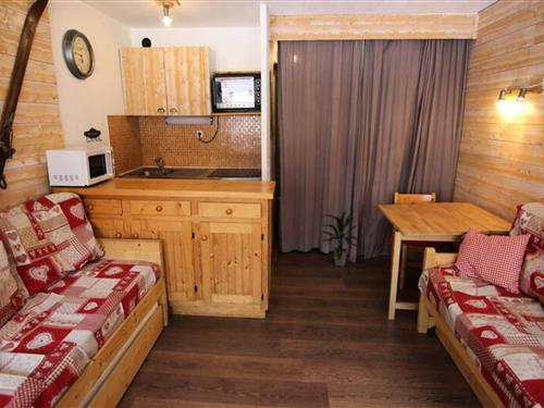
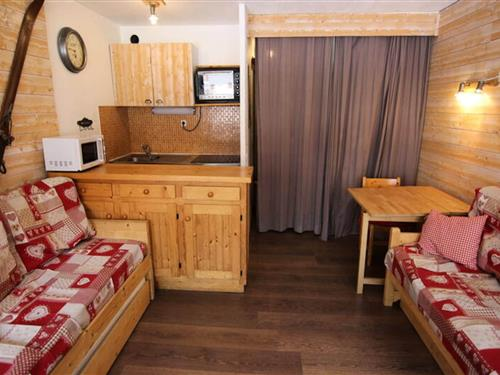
- indoor plant [318,208,360,267]
